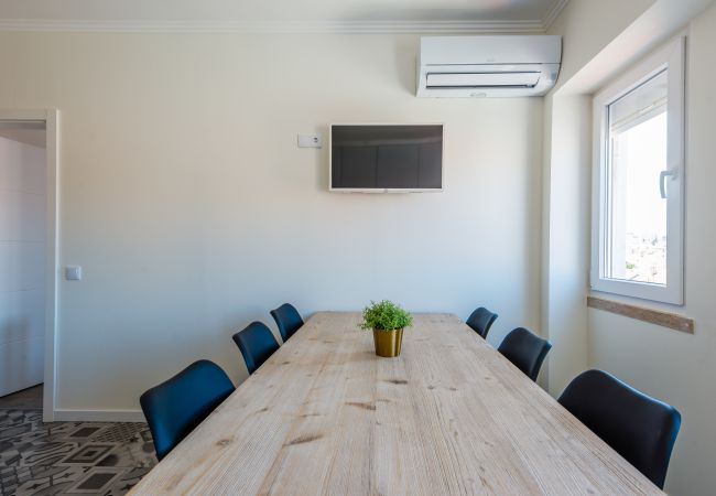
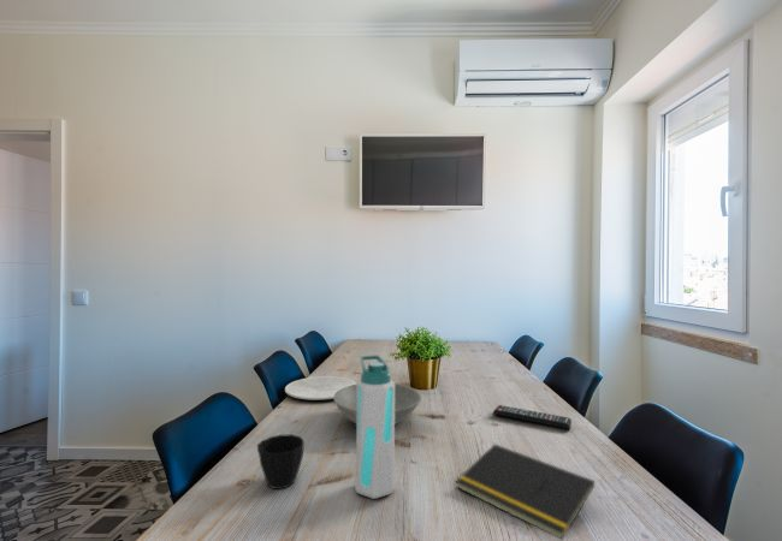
+ plate [284,375,357,402]
+ bowl [332,382,422,426]
+ cup [256,434,306,489]
+ water bottle [354,353,396,500]
+ notepad [454,442,596,541]
+ remote control [492,404,573,430]
